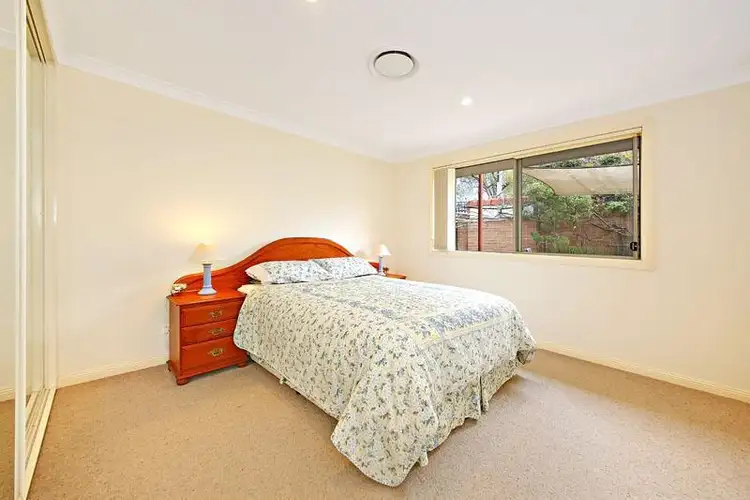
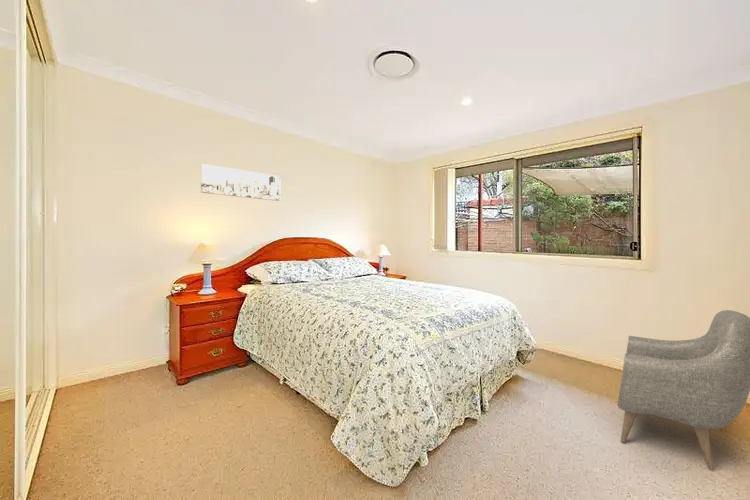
+ armchair [616,309,750,470]
+ wall art [200,163,281,202]
